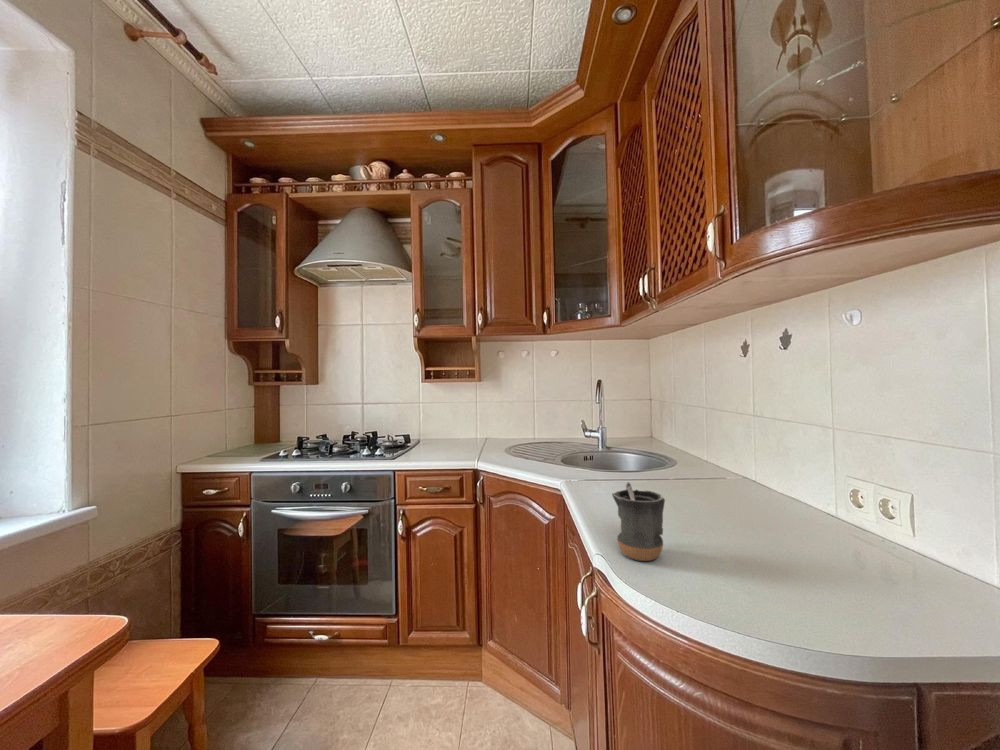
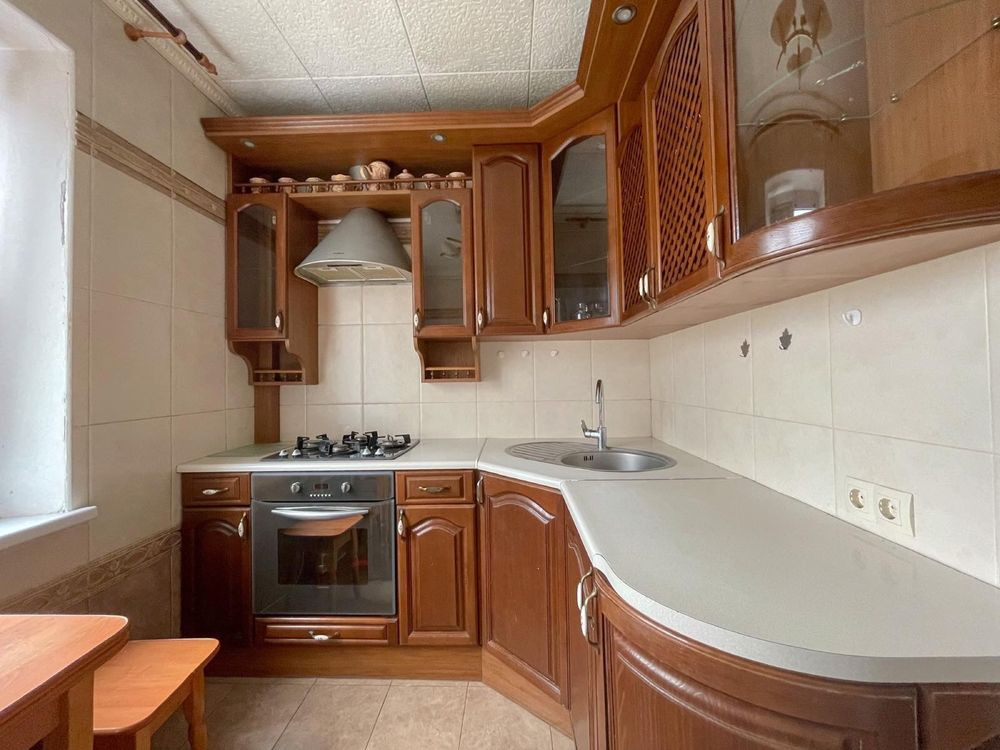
- mug [611,481,666,562]
